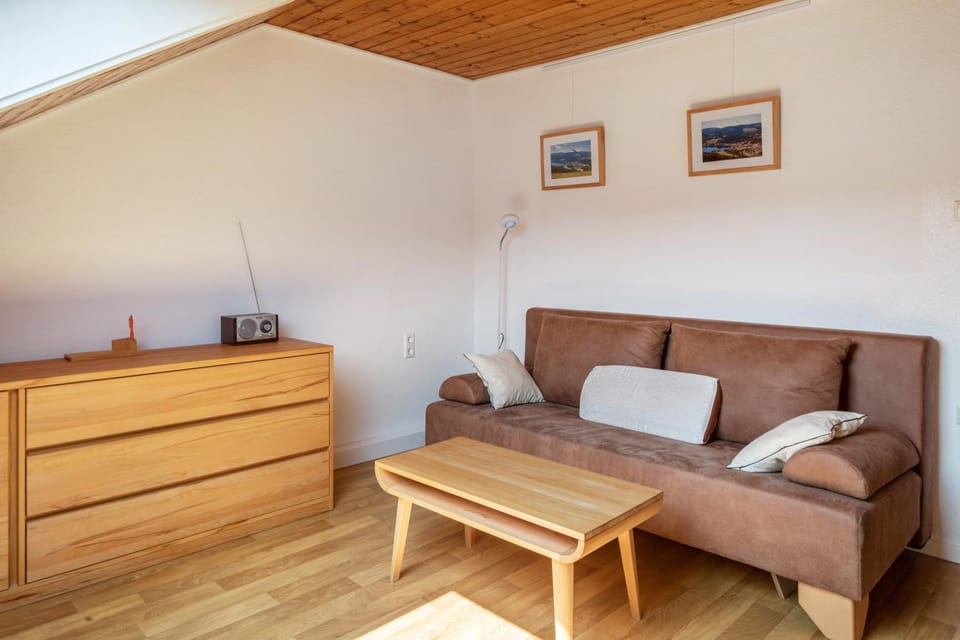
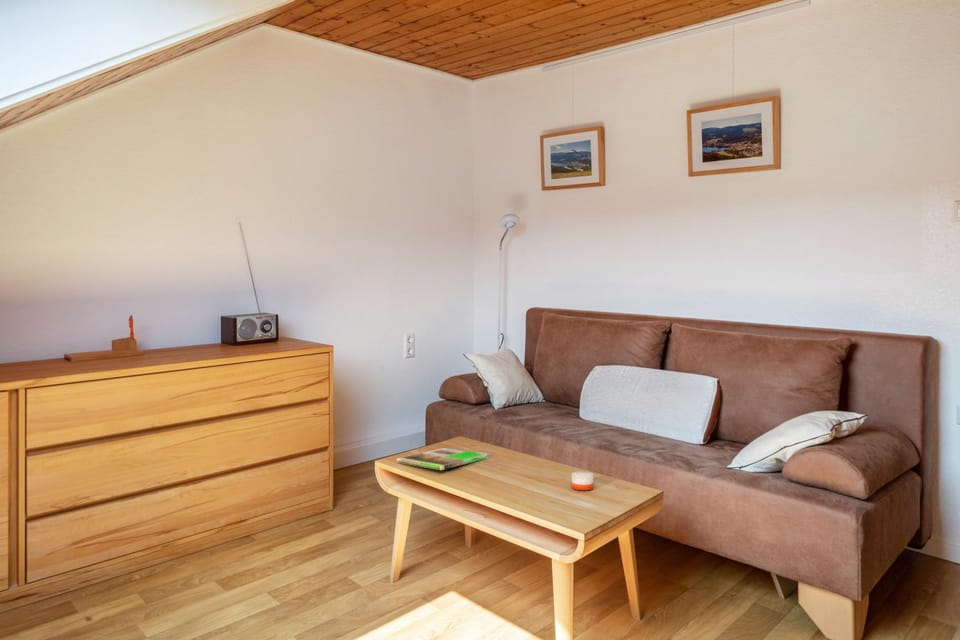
+ candle [571,469,594,491]
+ magazine [396,447,490,471]
